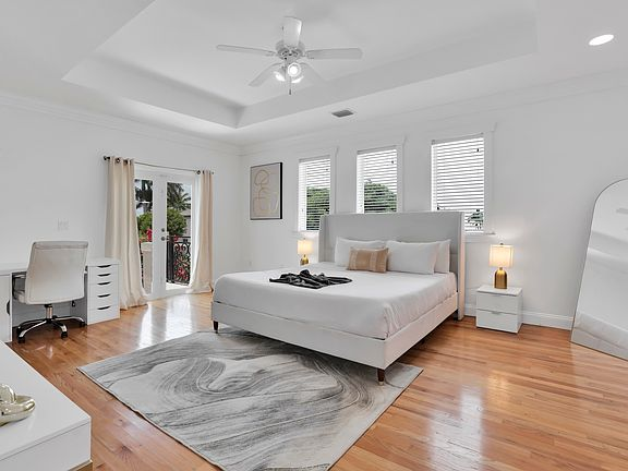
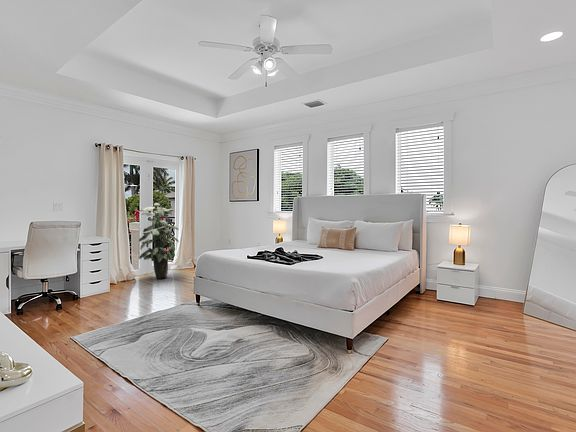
+ indoor plant [138,202,180,280]
